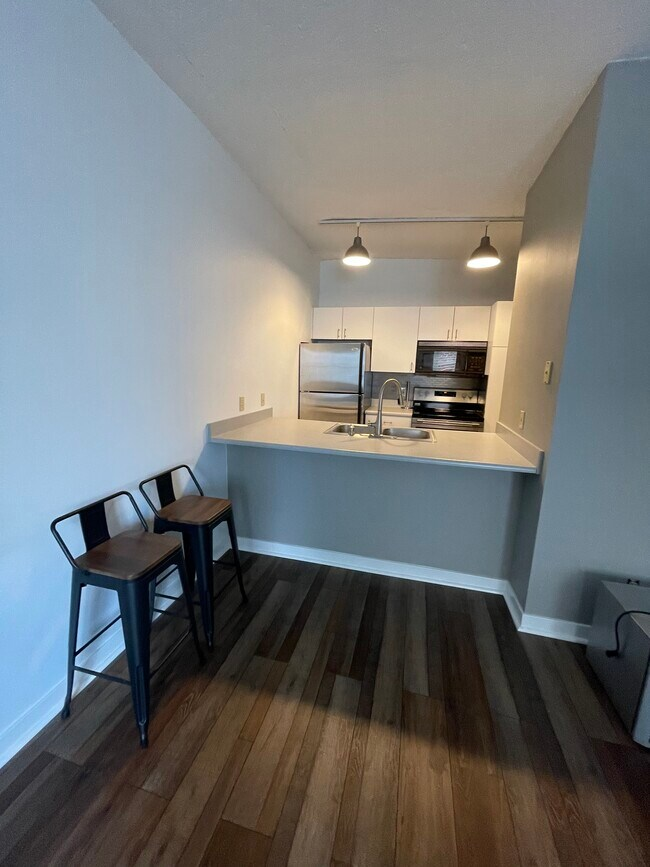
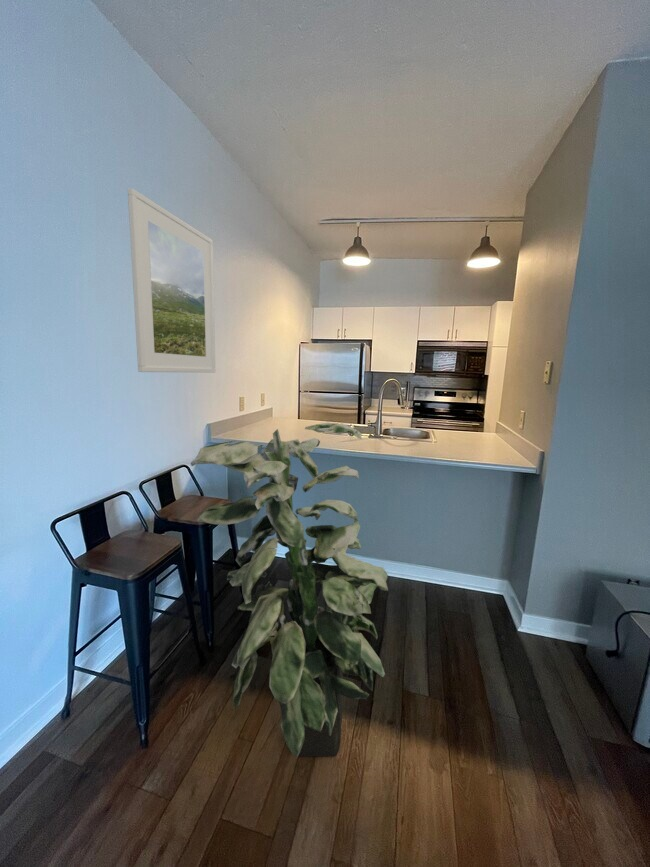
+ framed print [127,187,216,374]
+ indoor plant [190,422,389,759]
